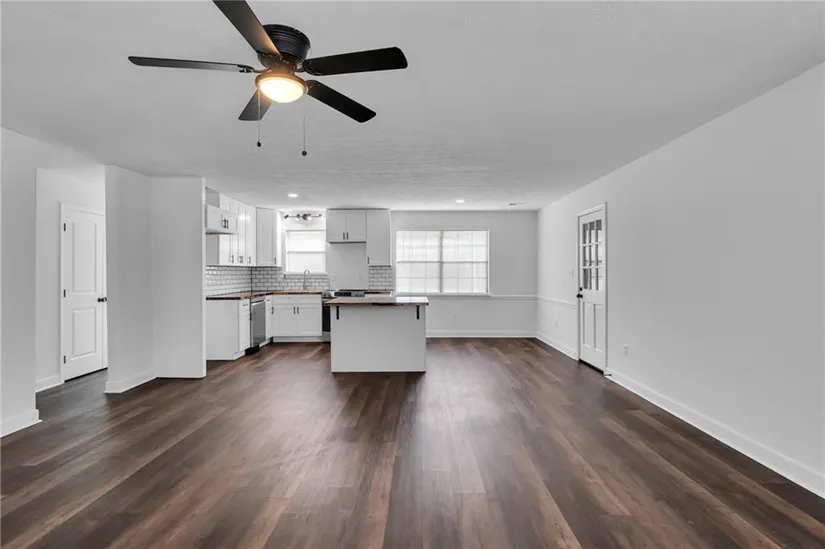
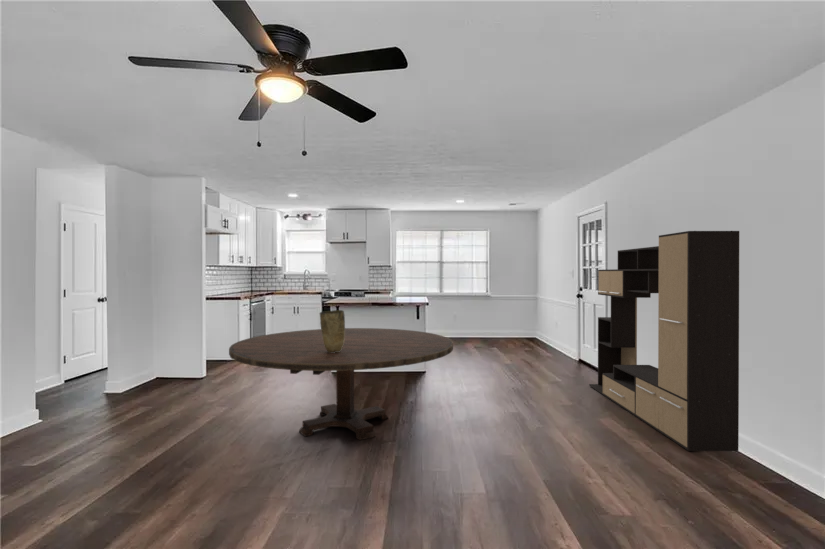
+ media console [588,230,740,452]
+ vase [318,309,346,353]
+ dining table [228,327,454,441]
